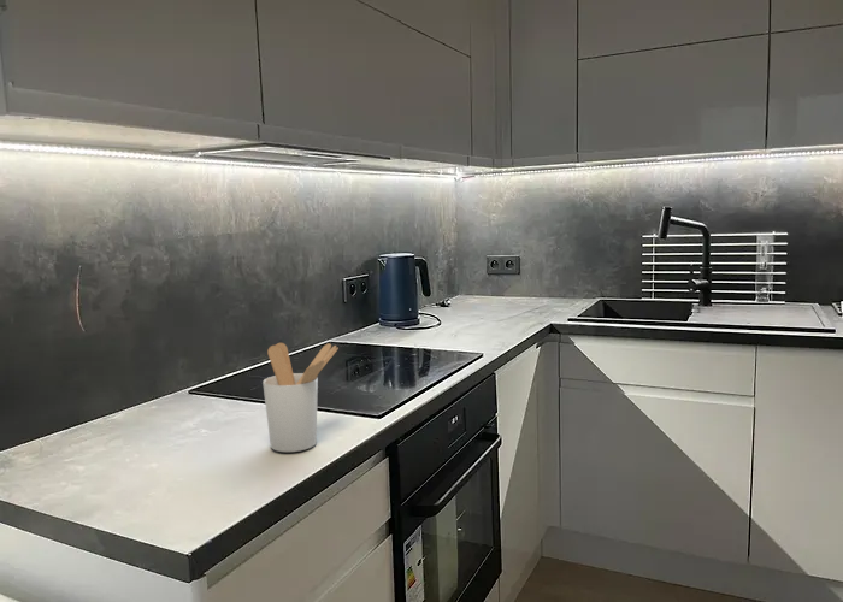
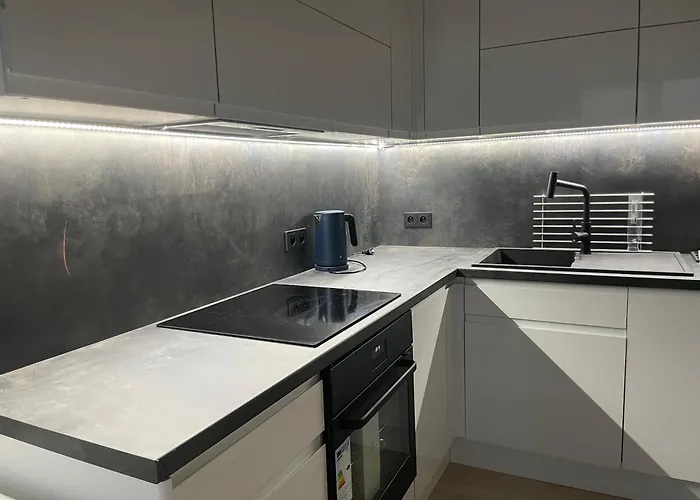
- utensil holder [261,342,340,453]
